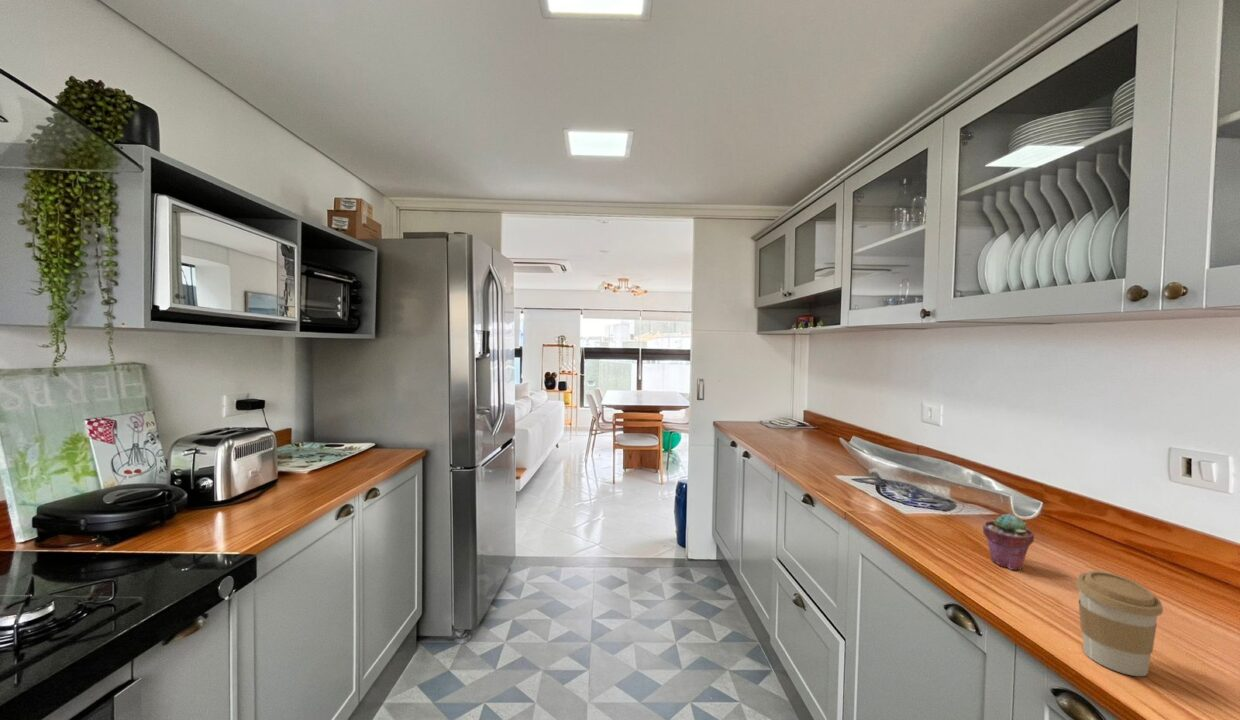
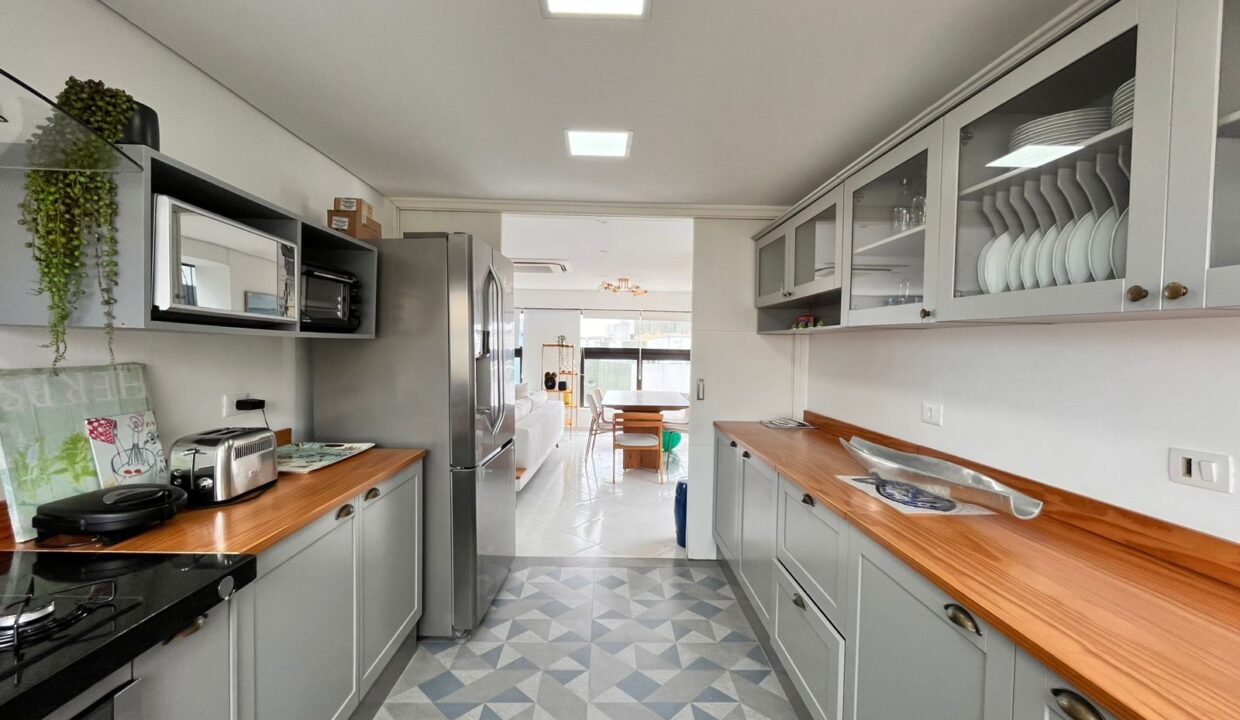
- coffee cup [1075,570,1164,677]
- potted succulent [982,513,1035,571]
